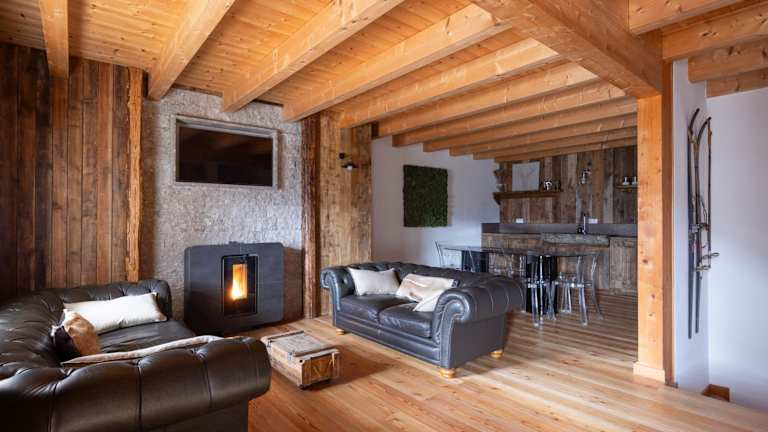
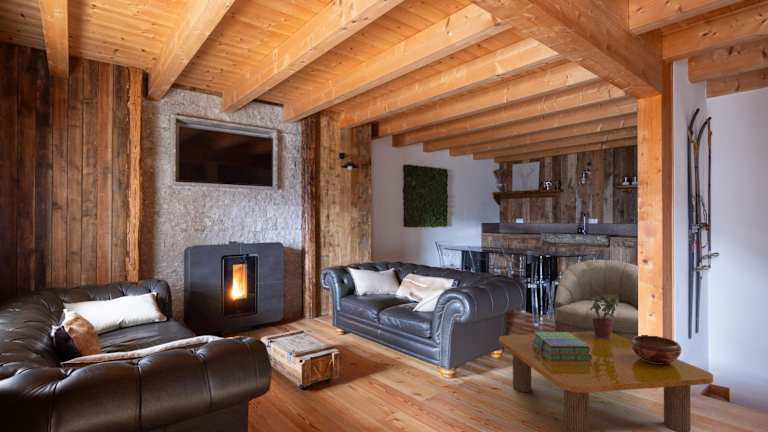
+ potted plant [590,295,619,339]
+ armchair [553,259,639,340]
+ decorative bowl [631,335,682,364]
+ stack of books [532,331,592,360]
+ coffee table [498,331,714,432]
